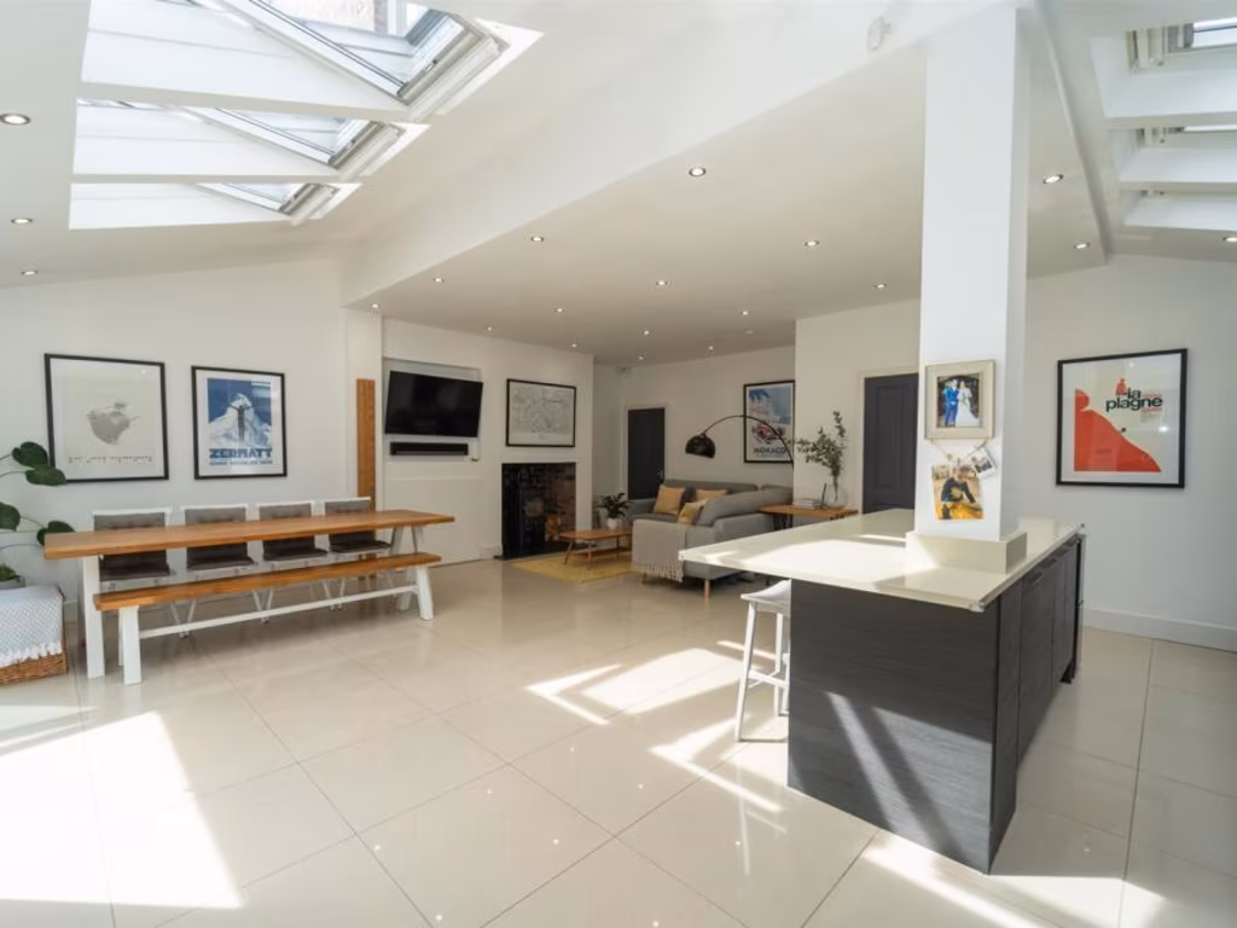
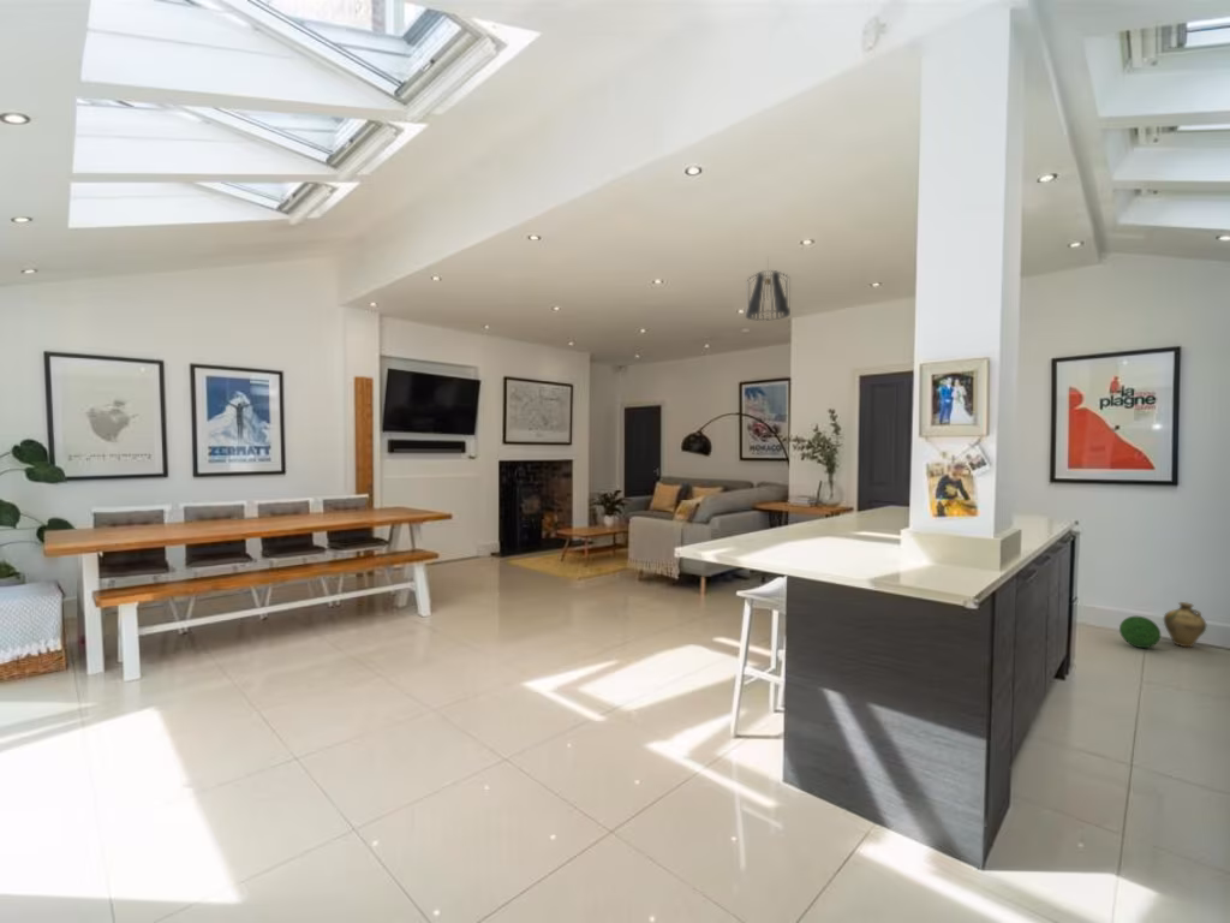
+ jug [1163,601,1207,648]
+ pendant light [745,256,792,322]
+ decorative ball [1118,615,1162,649]
